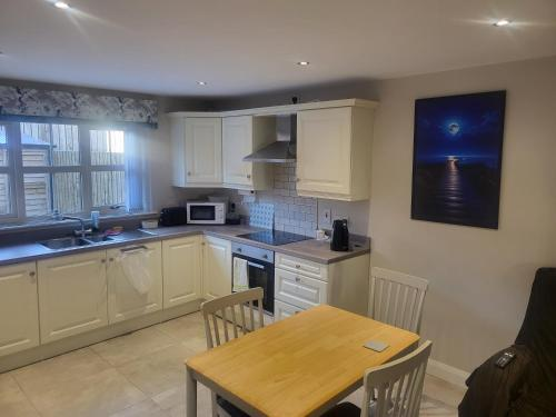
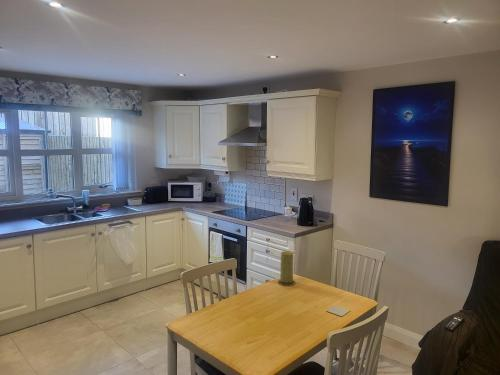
+ candle [277,250,296,286]
